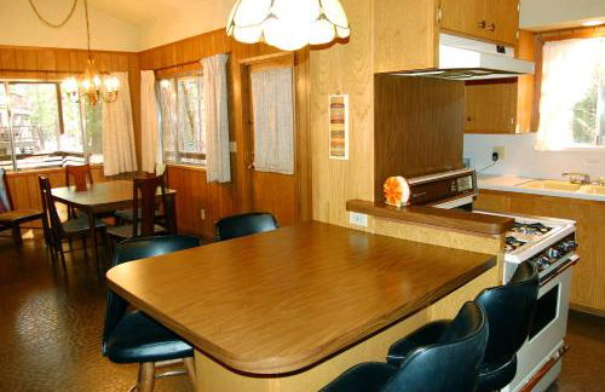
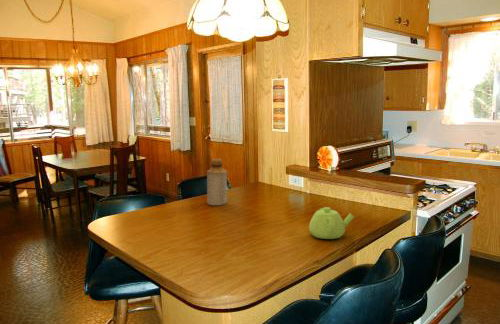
+ teapot [308,206,355,240]
+ bottle [206,158,228,206]
